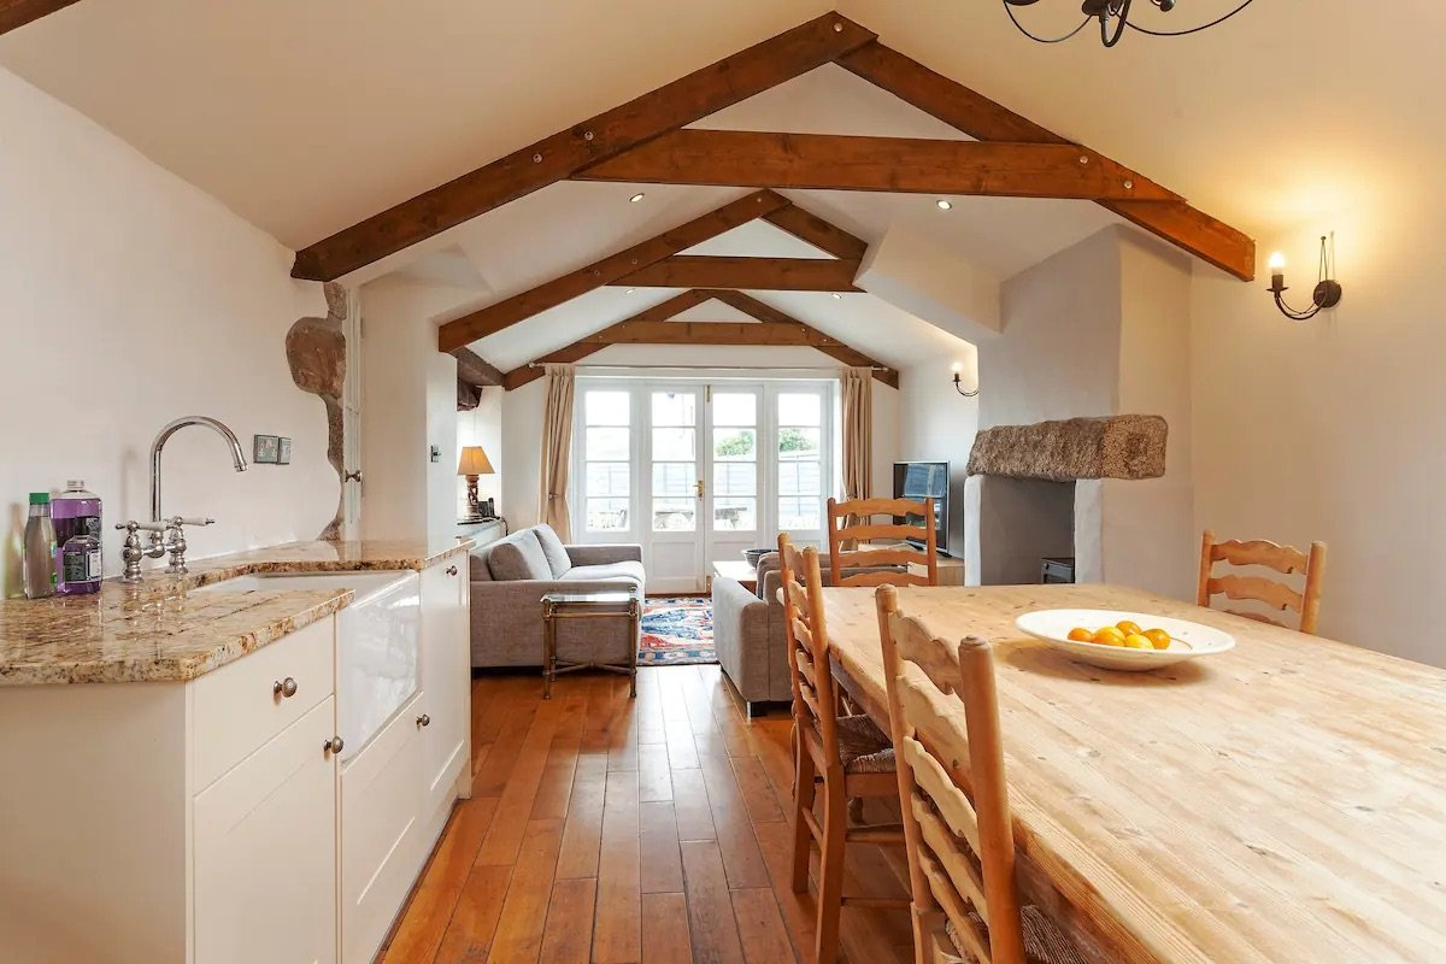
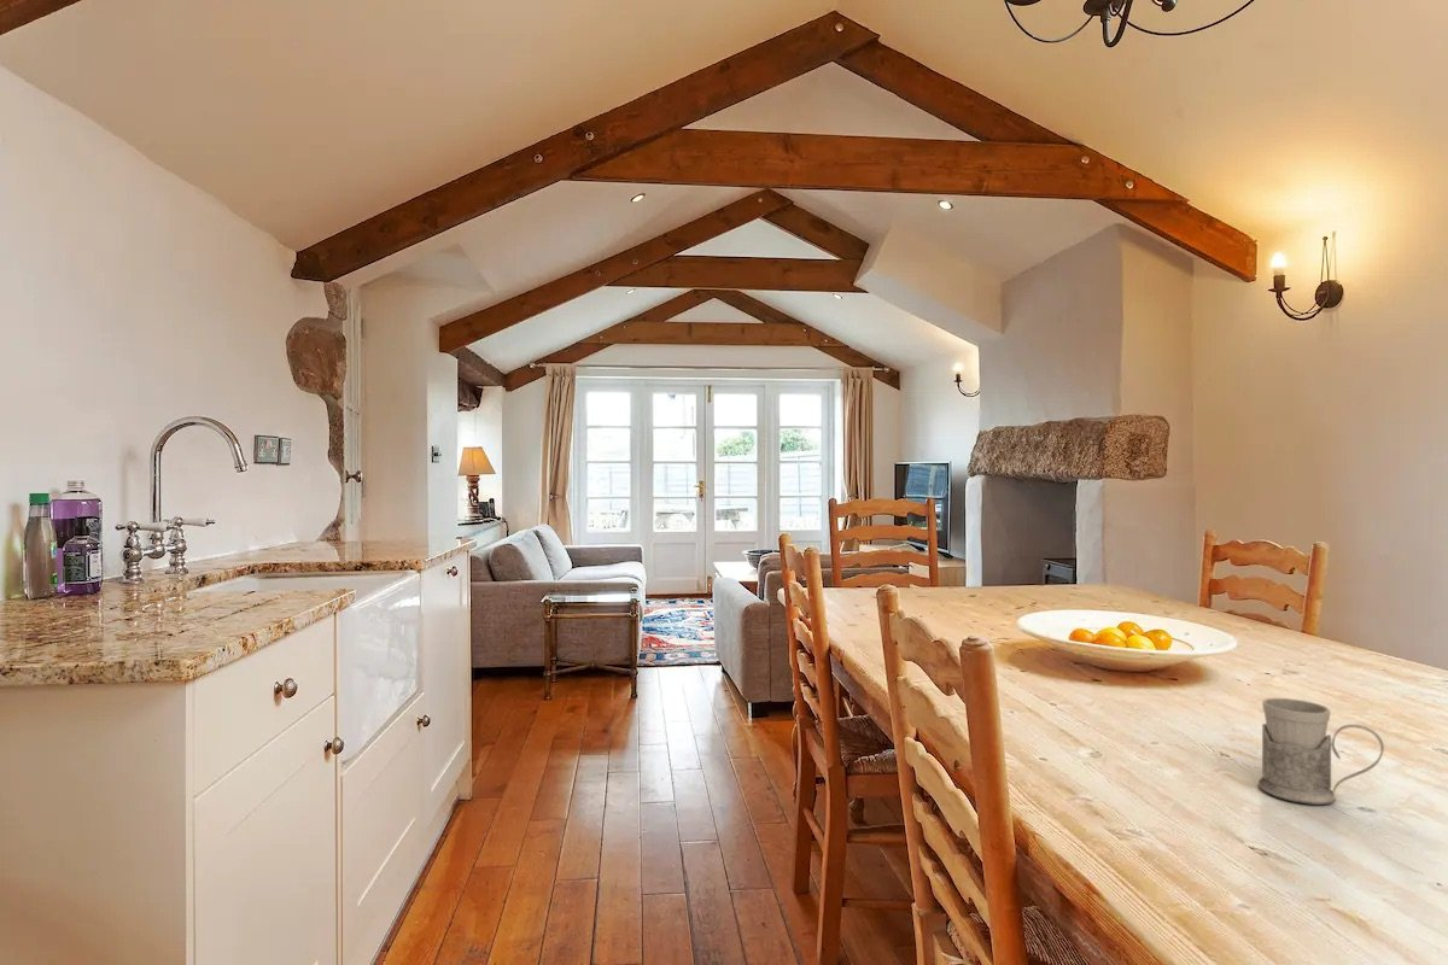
+ mug [1257,697,1385,806]
